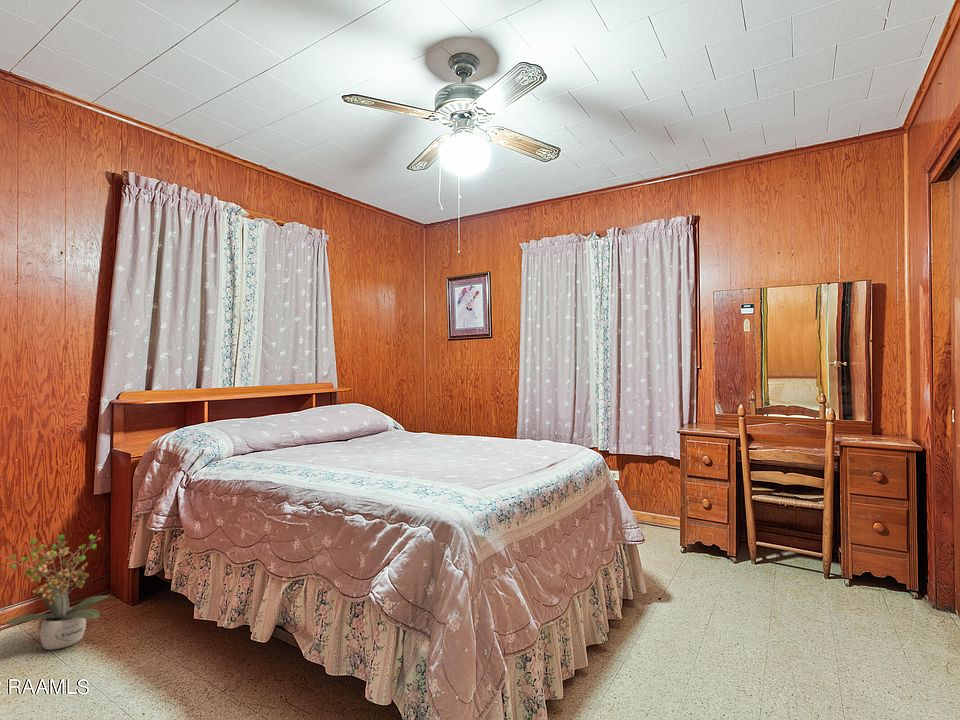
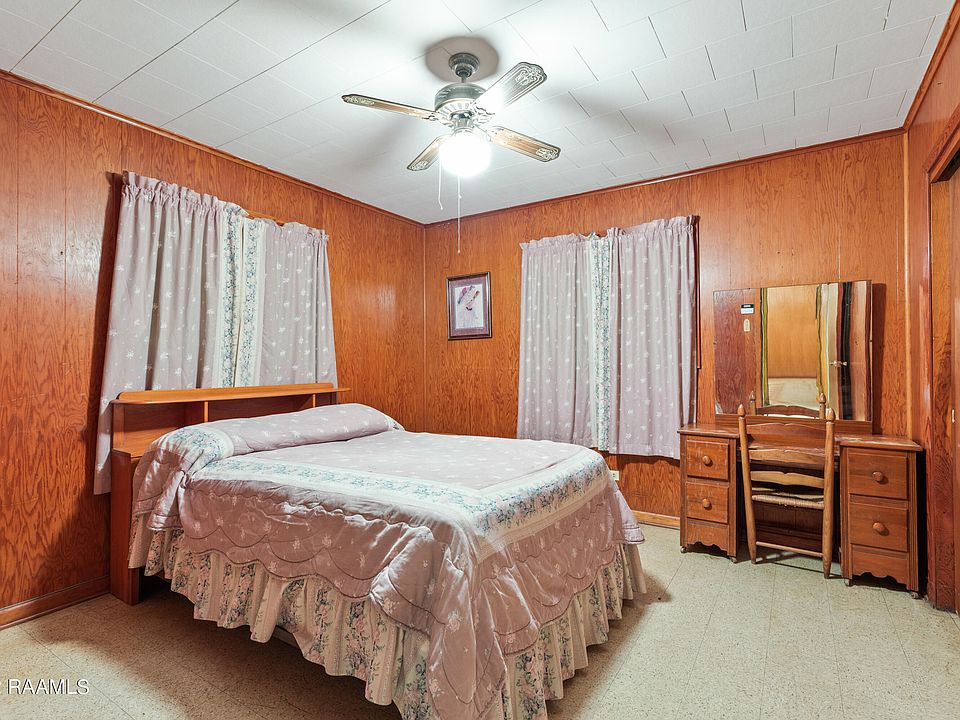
- potted plant [0,529,110,651]
